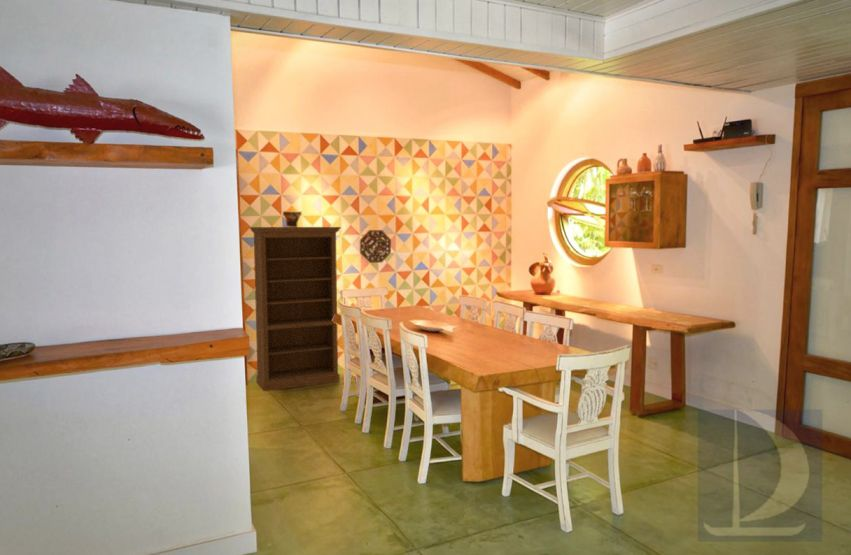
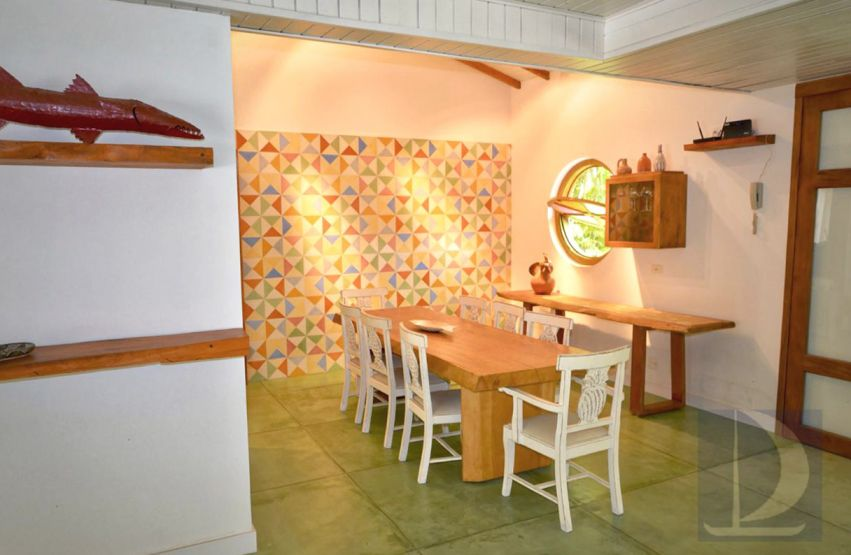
- decorative platter [359,229,392,264]
- bookshelf [249,226,342,392]
- ceramic vessel [282,210,303,227]
